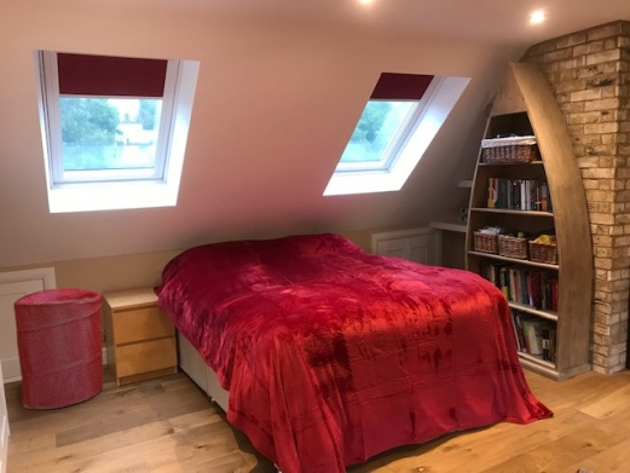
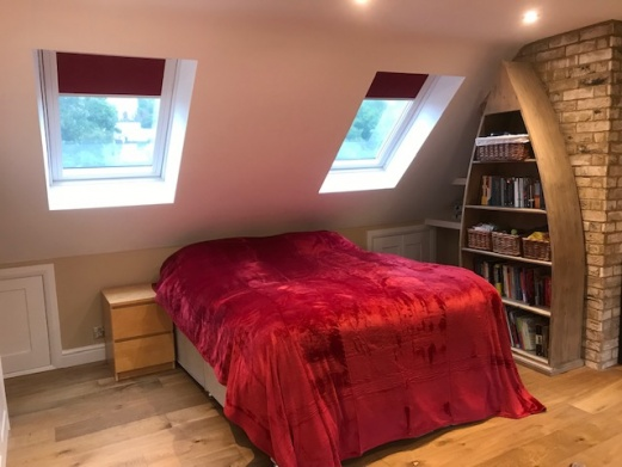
- laundry hamper [12,287,104,410]
